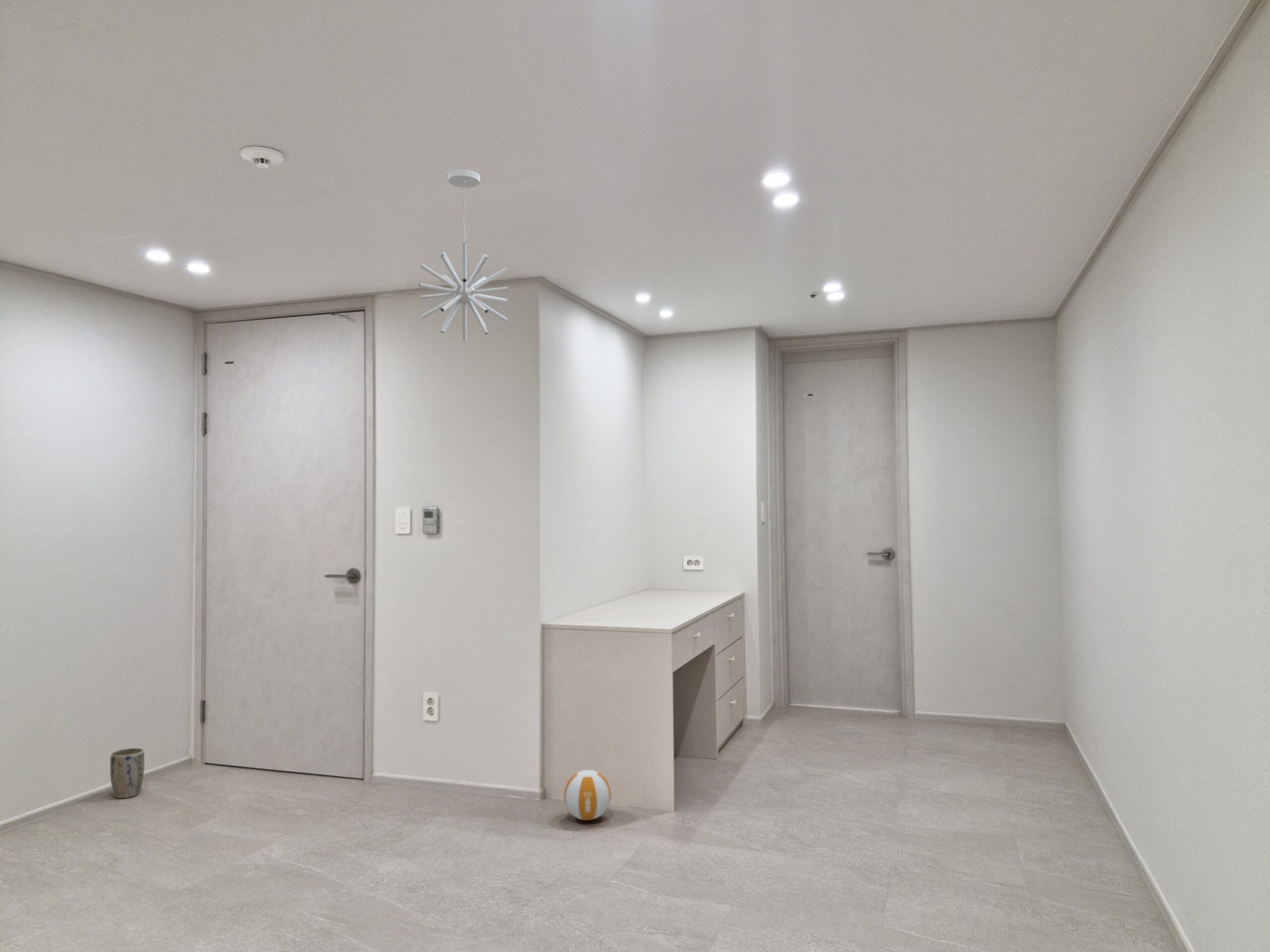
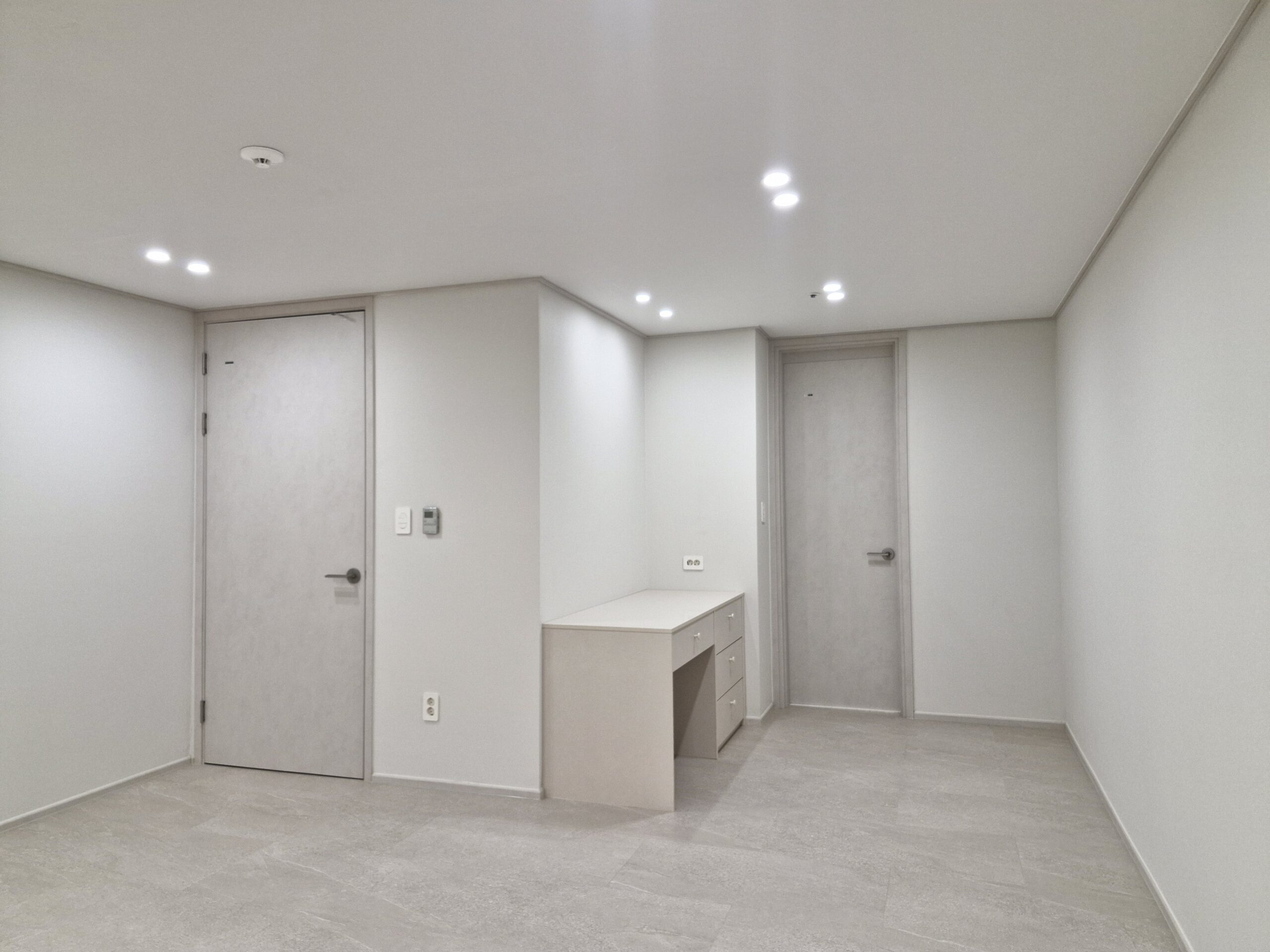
- pendant light [418,169,510,341]
- plant pot [110,747,145,799]
- volleyball [564,770,612,821]
